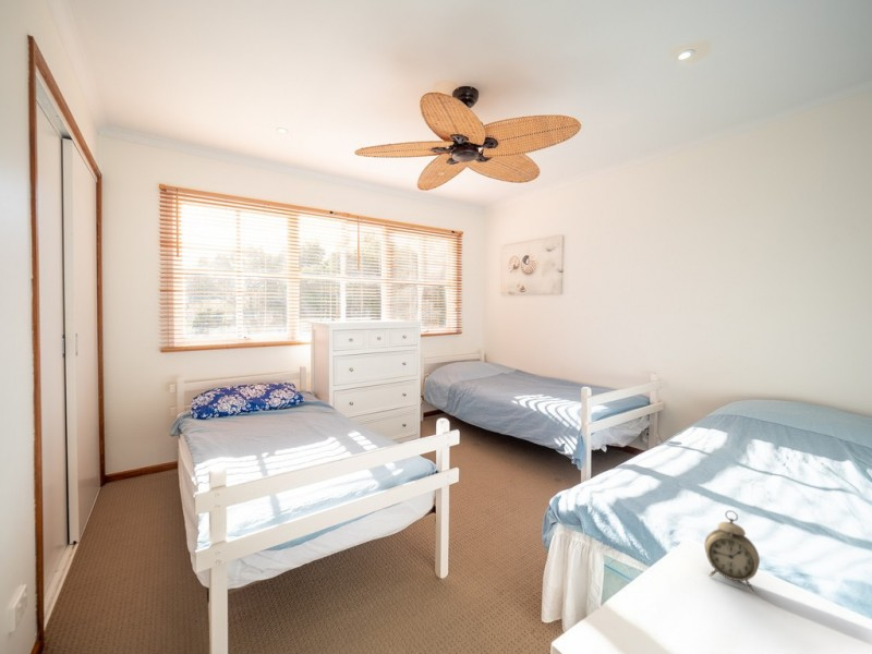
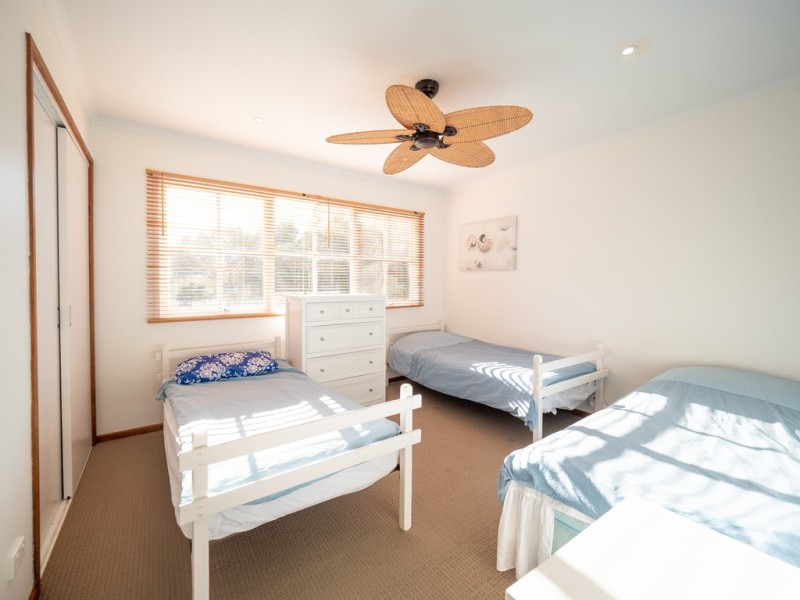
- alarm clock [703,509,761,592]
